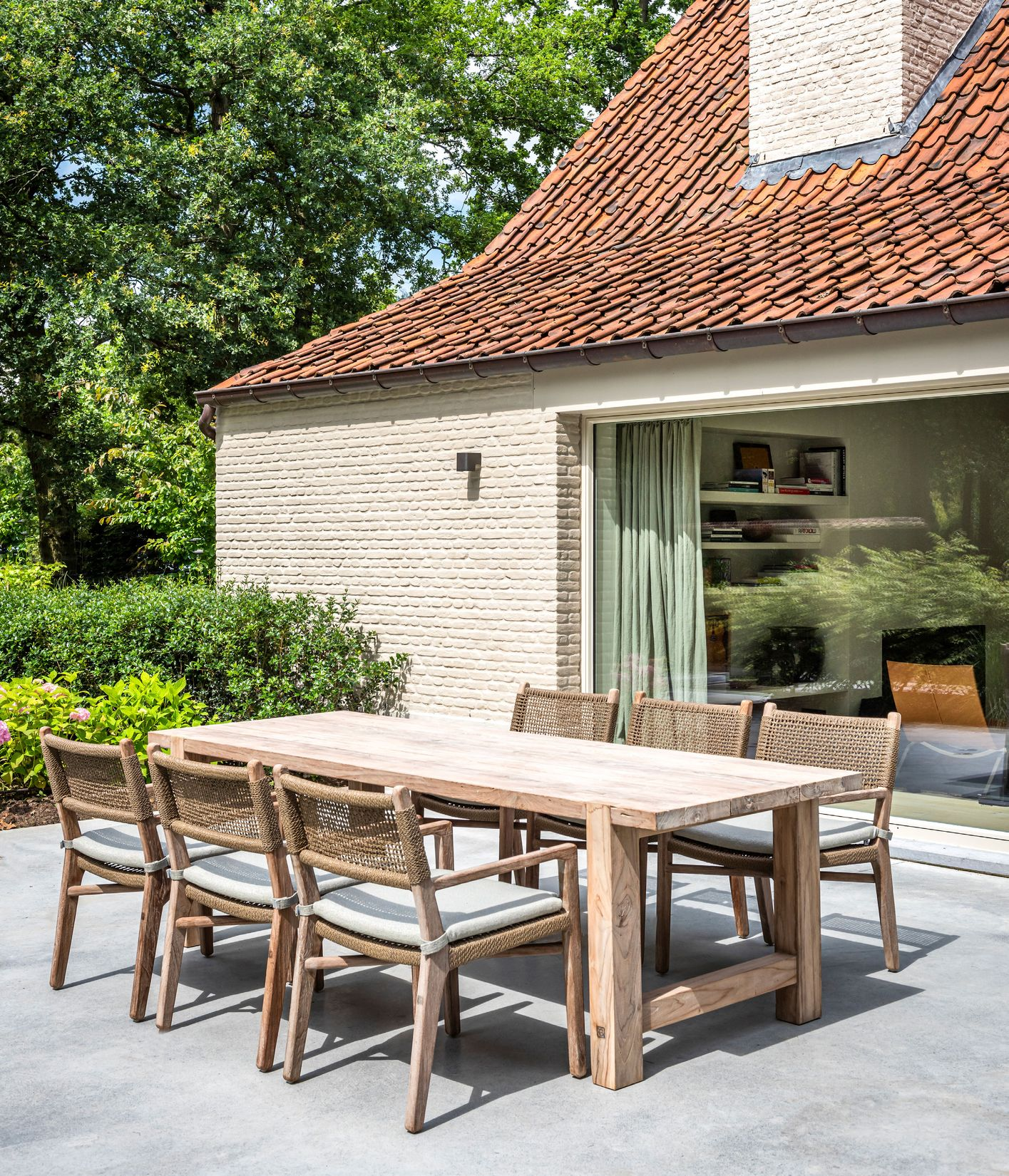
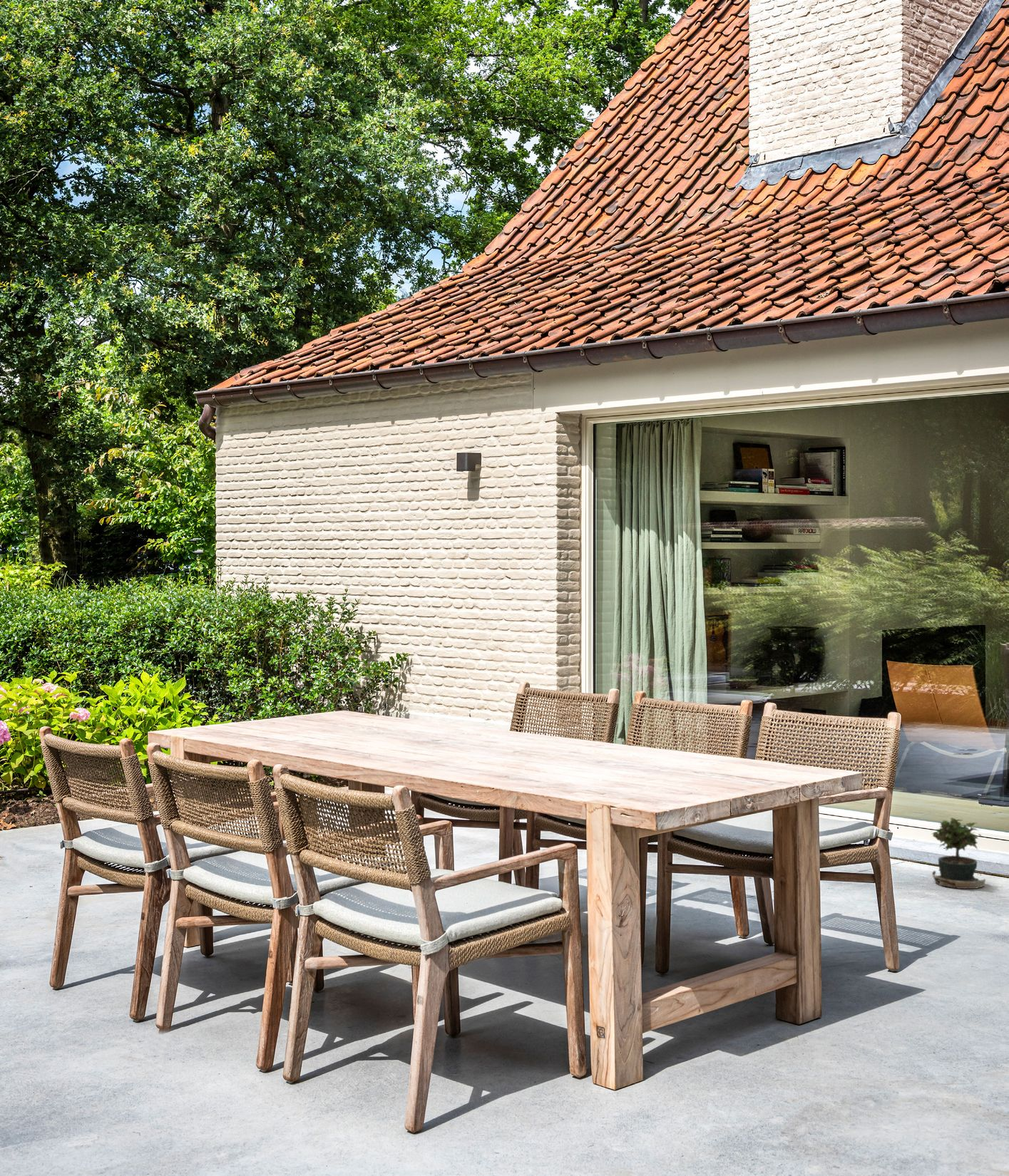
+ potted plant [931,817,986,889]
